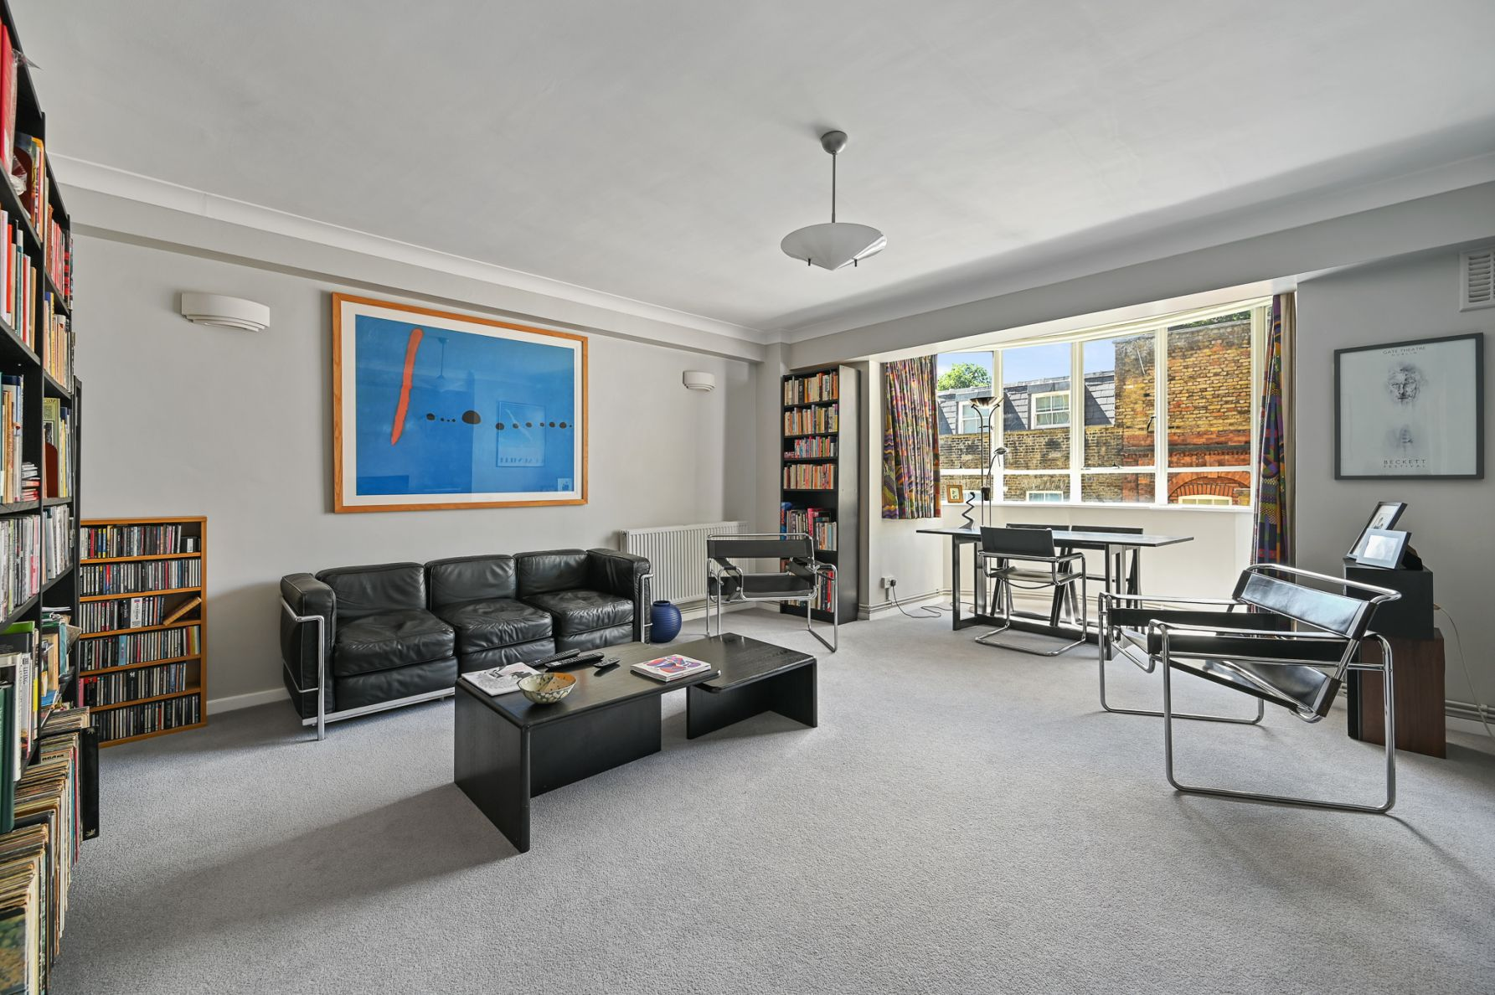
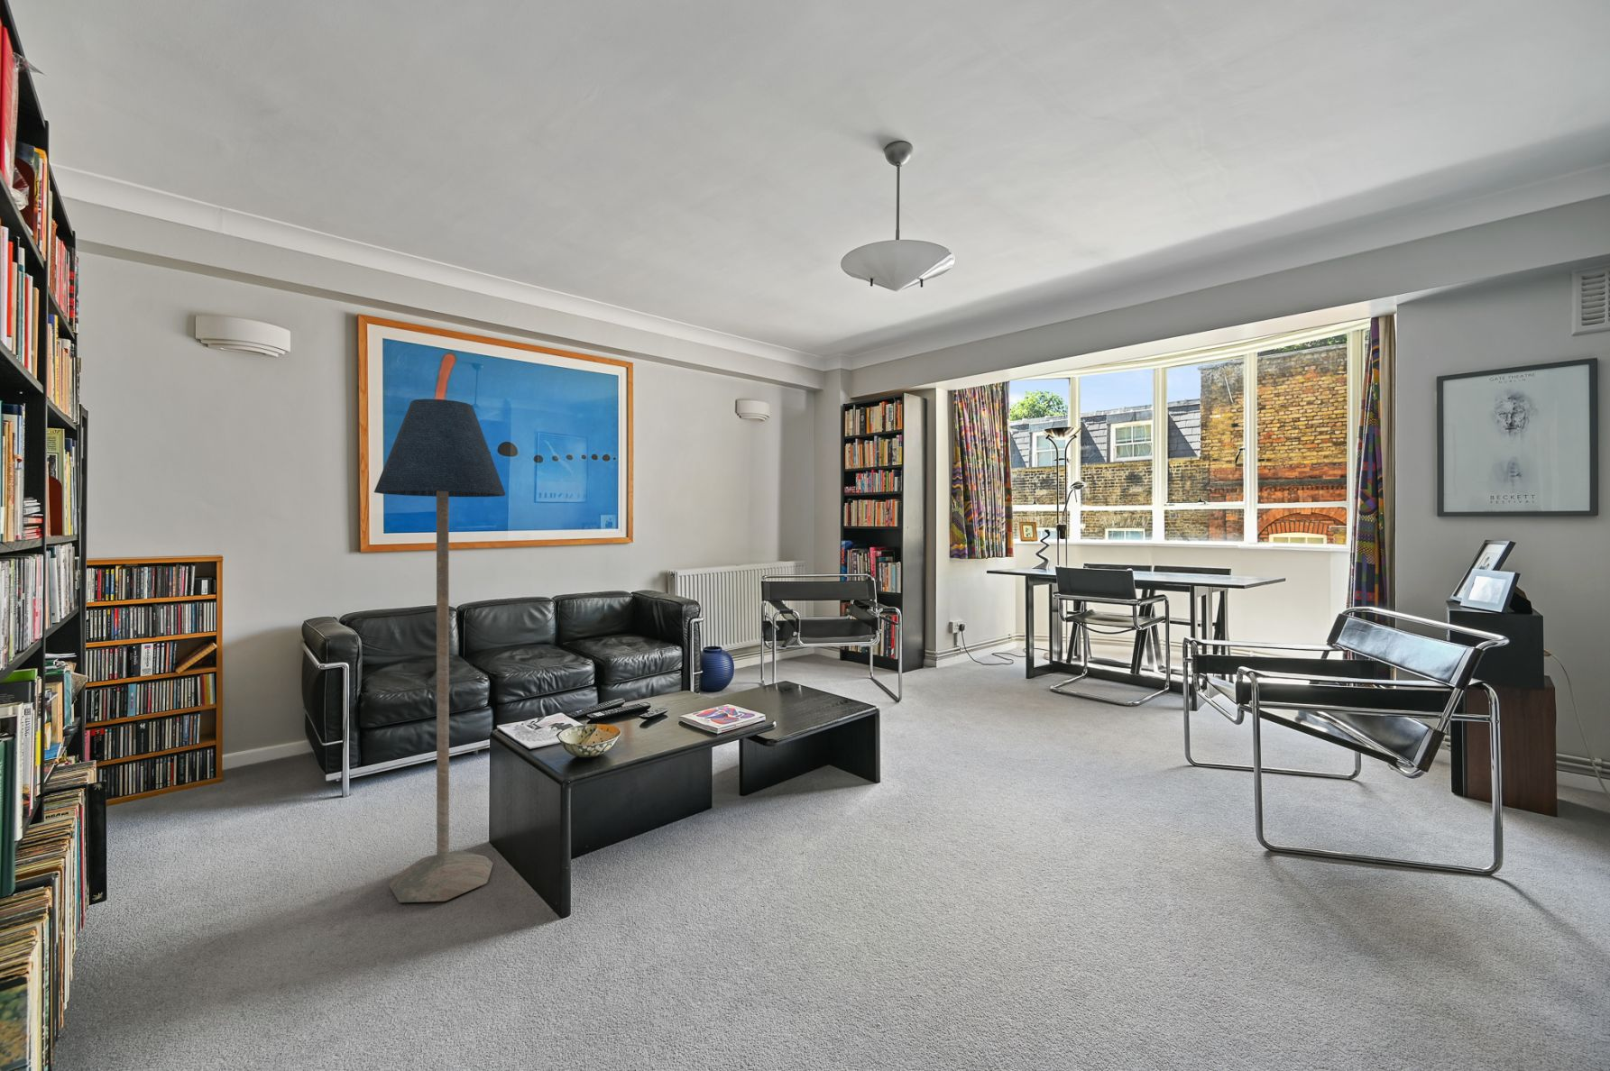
+ floor lamp [373,398,506,904]
